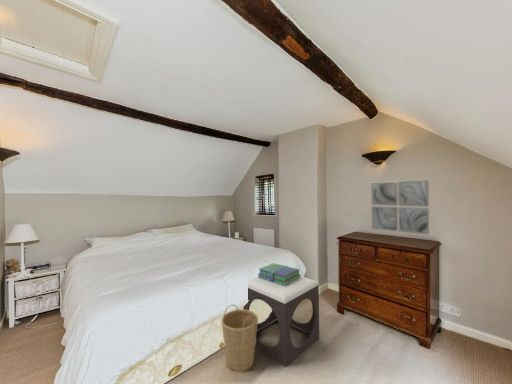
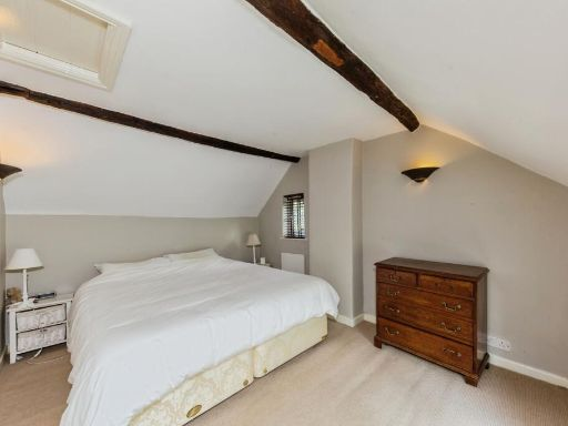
- wall art [370,180,430,235]
- footstool [242,275,320,368]
- stack of books [257,262,302,286]
- basket [220,304,259,373]
